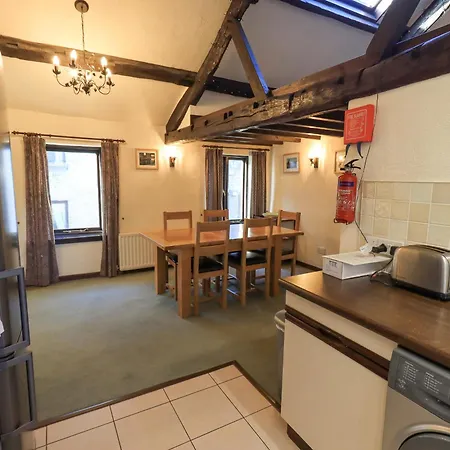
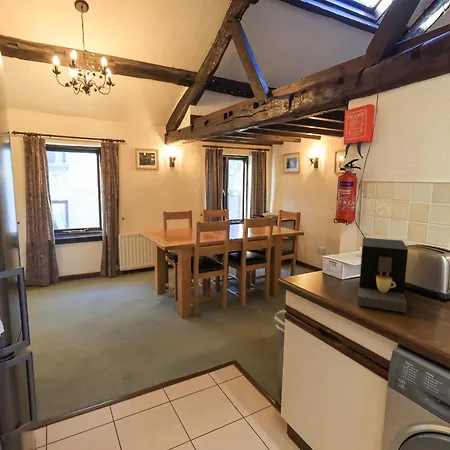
+ coffee maker [356,237,409,314]
